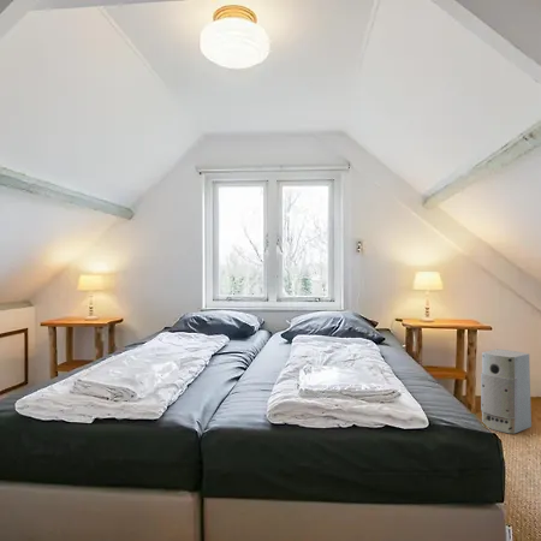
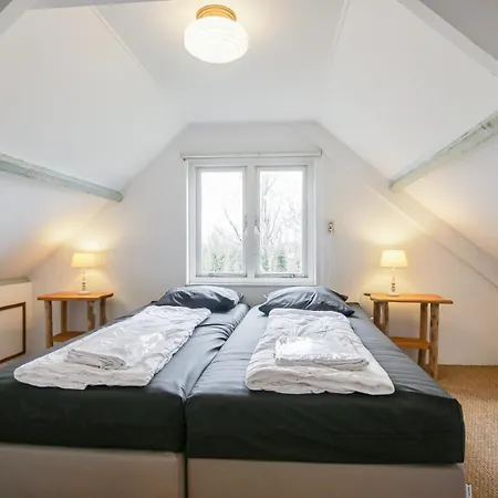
- air purifier [480,349,533,435]
